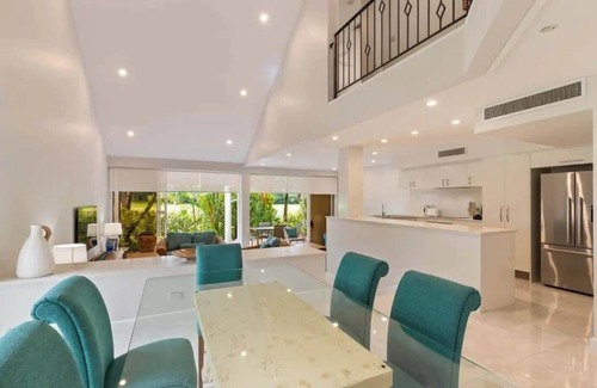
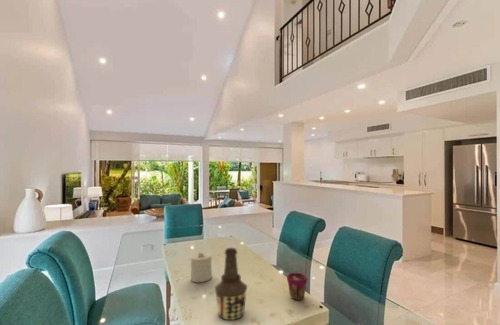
+ candle [190,252,213,283]
+ bottle [214,247,248,321]
+ cup [286,272,308,301]
